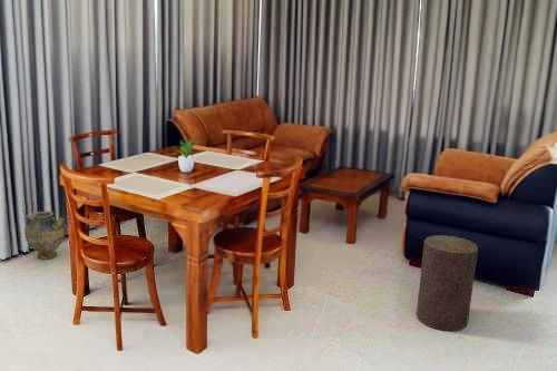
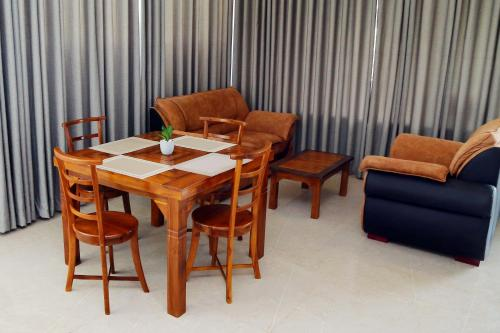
- ceramic jug [25,211,66,261]
- stool [416,234,479,332]
